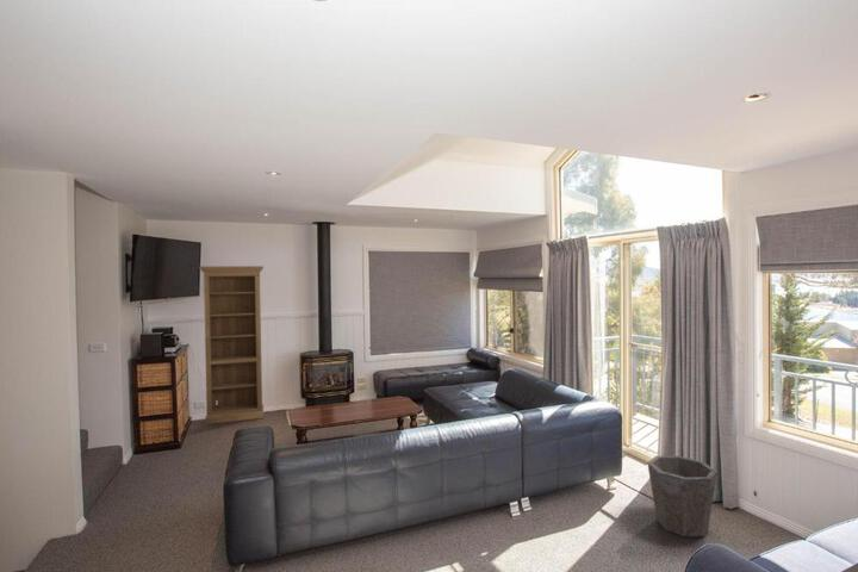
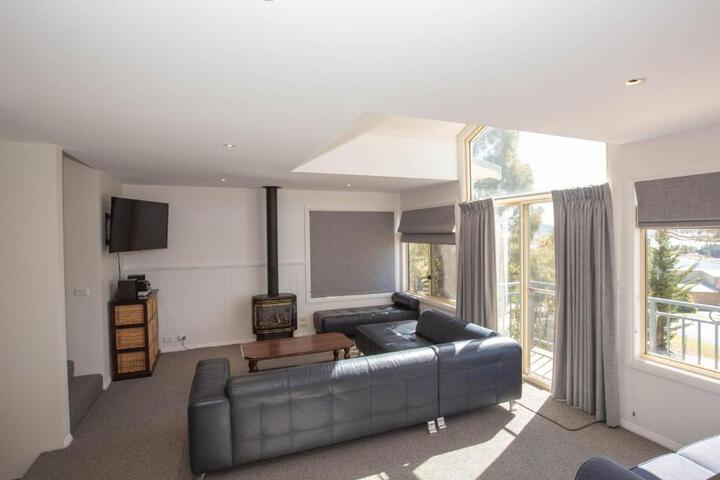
- waste bin [646,454,719,537]
- bookshelf [198,265,265,425]
